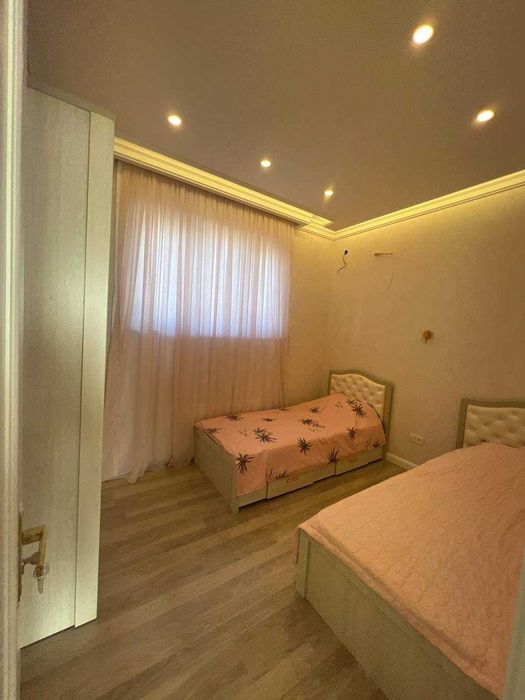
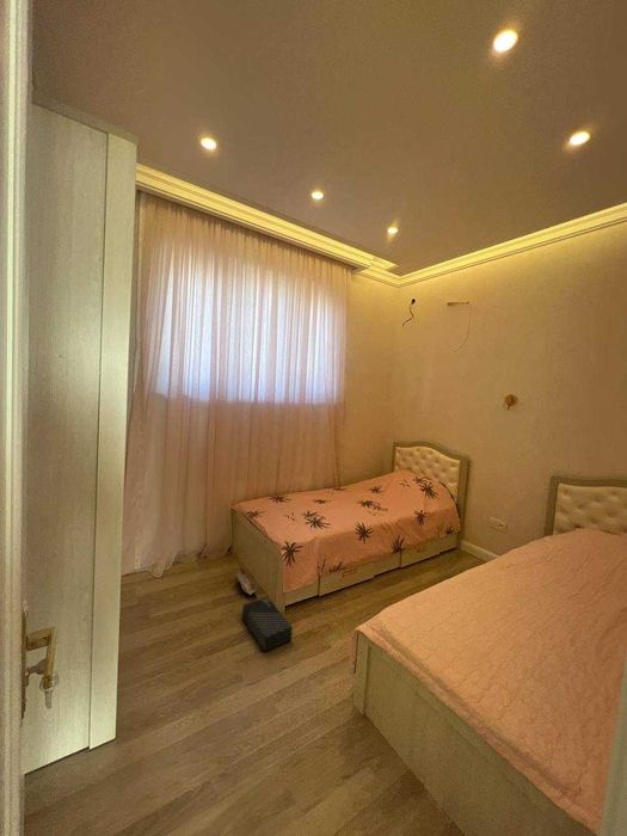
+ bag [235,566,259,597]
+ shoe box [241,596,294,653]
